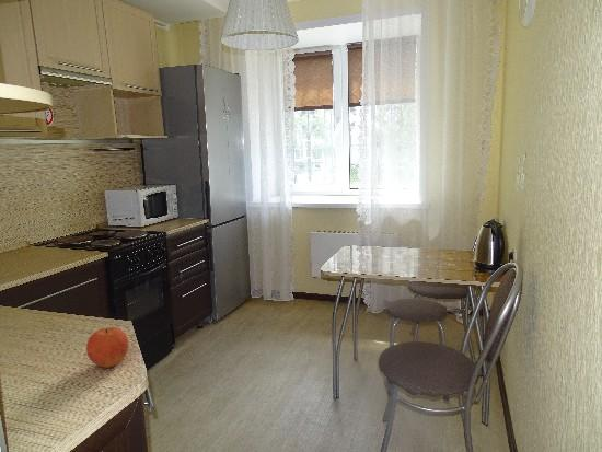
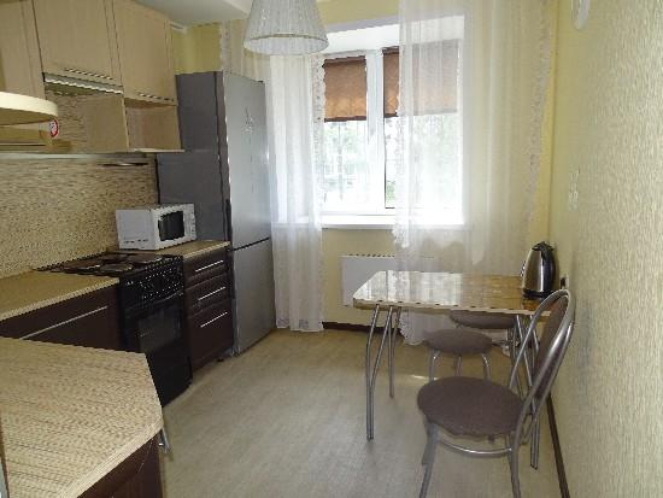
- fruit [85,326,129,369]
